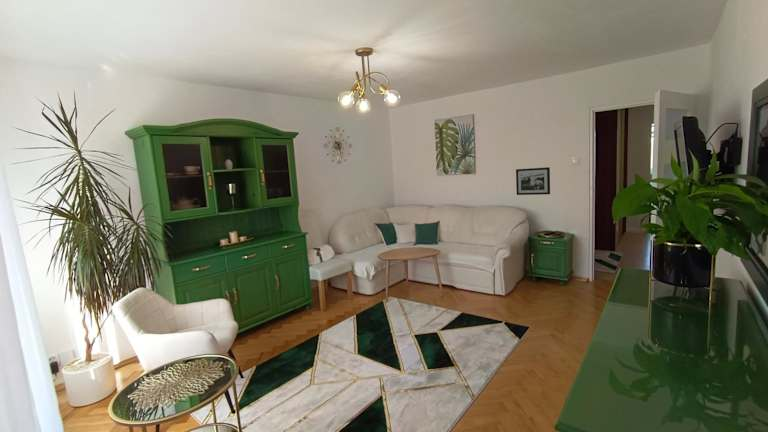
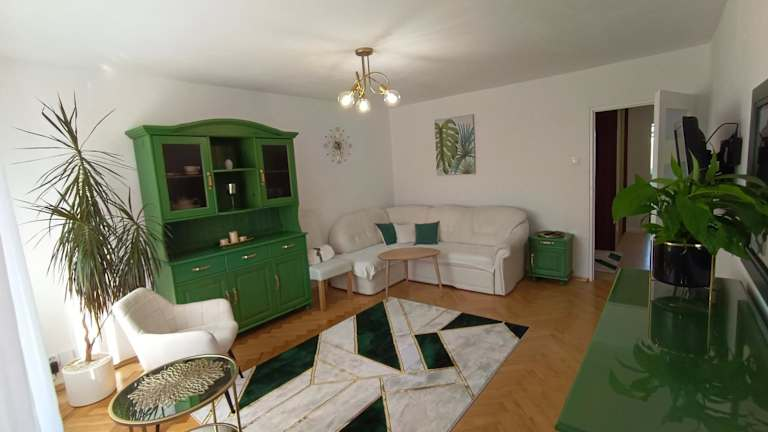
- picture frame [515,166,551,196]
